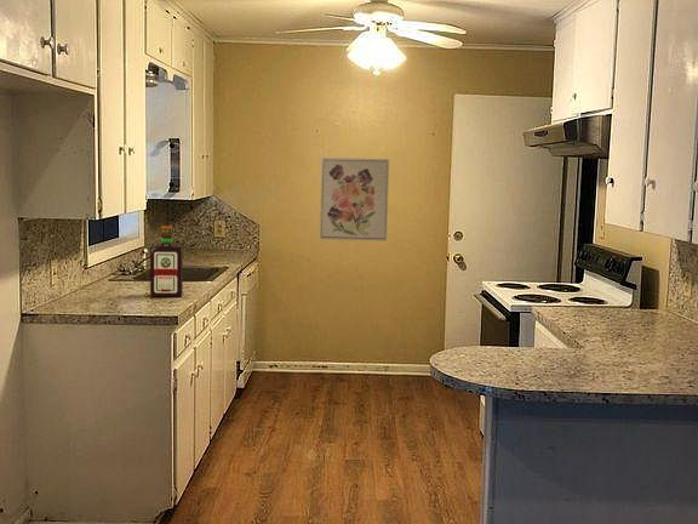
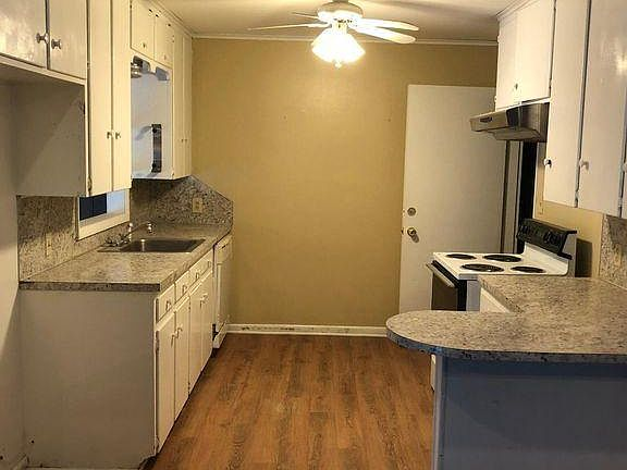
- wall art [319,156,390,243]
- bottle [149,224,184,298]
